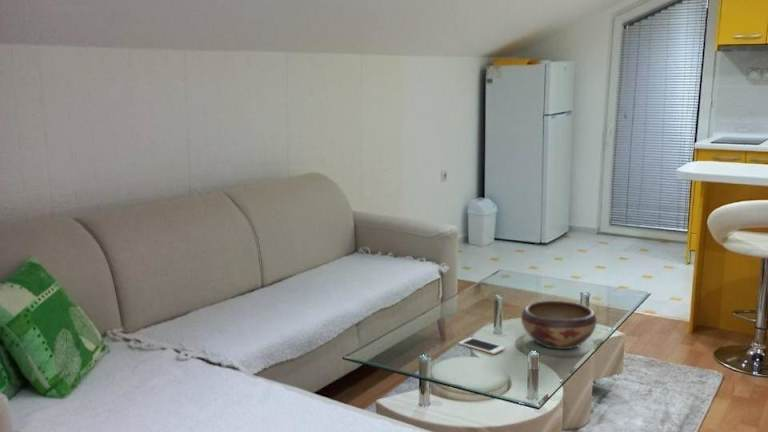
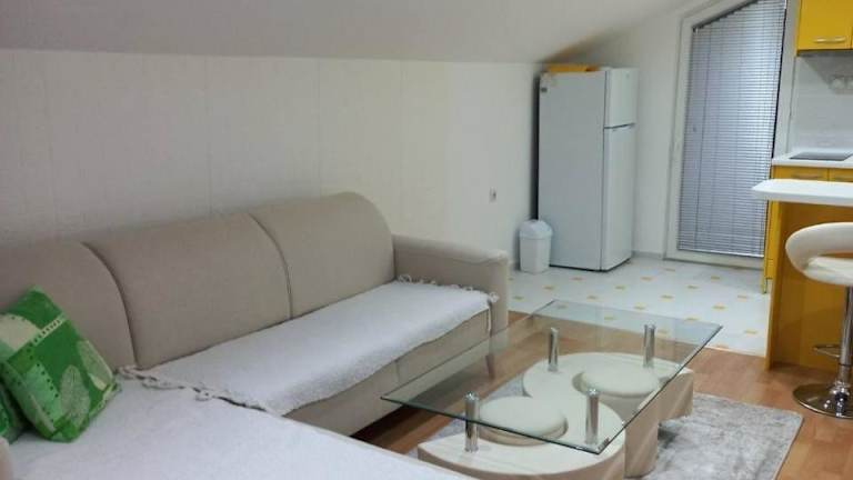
- decorative bowl [520,300,598,350]
- cell phone [458,337,506,355]
